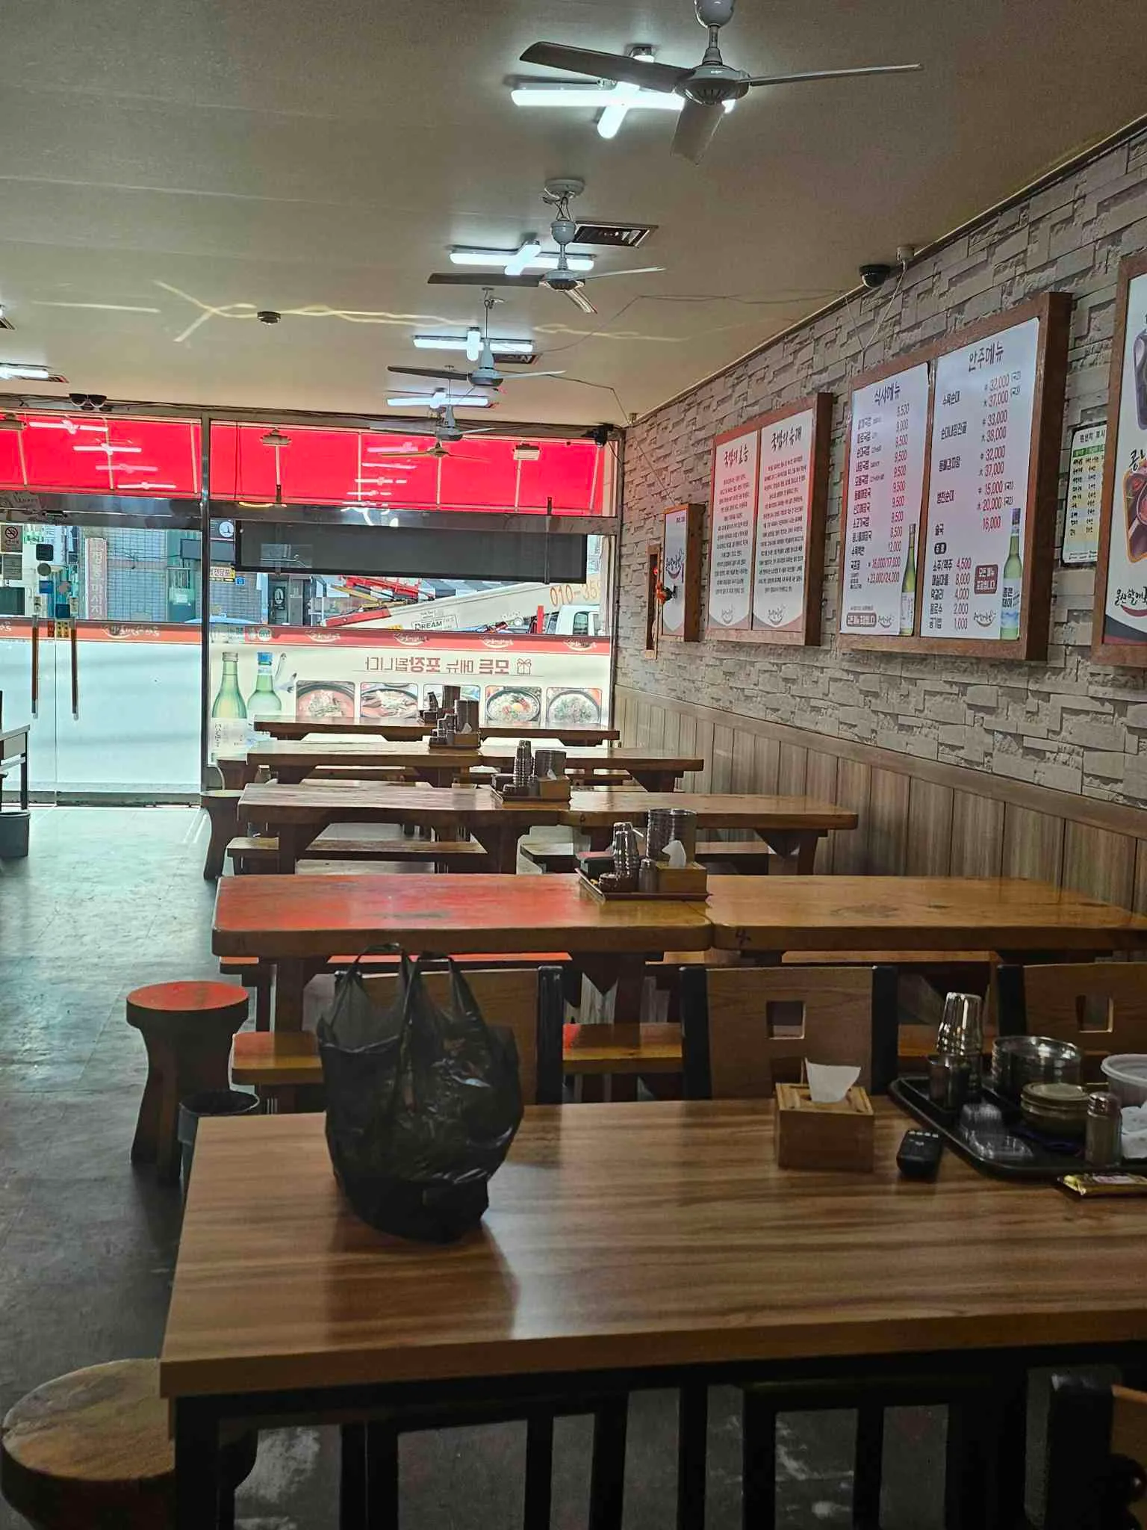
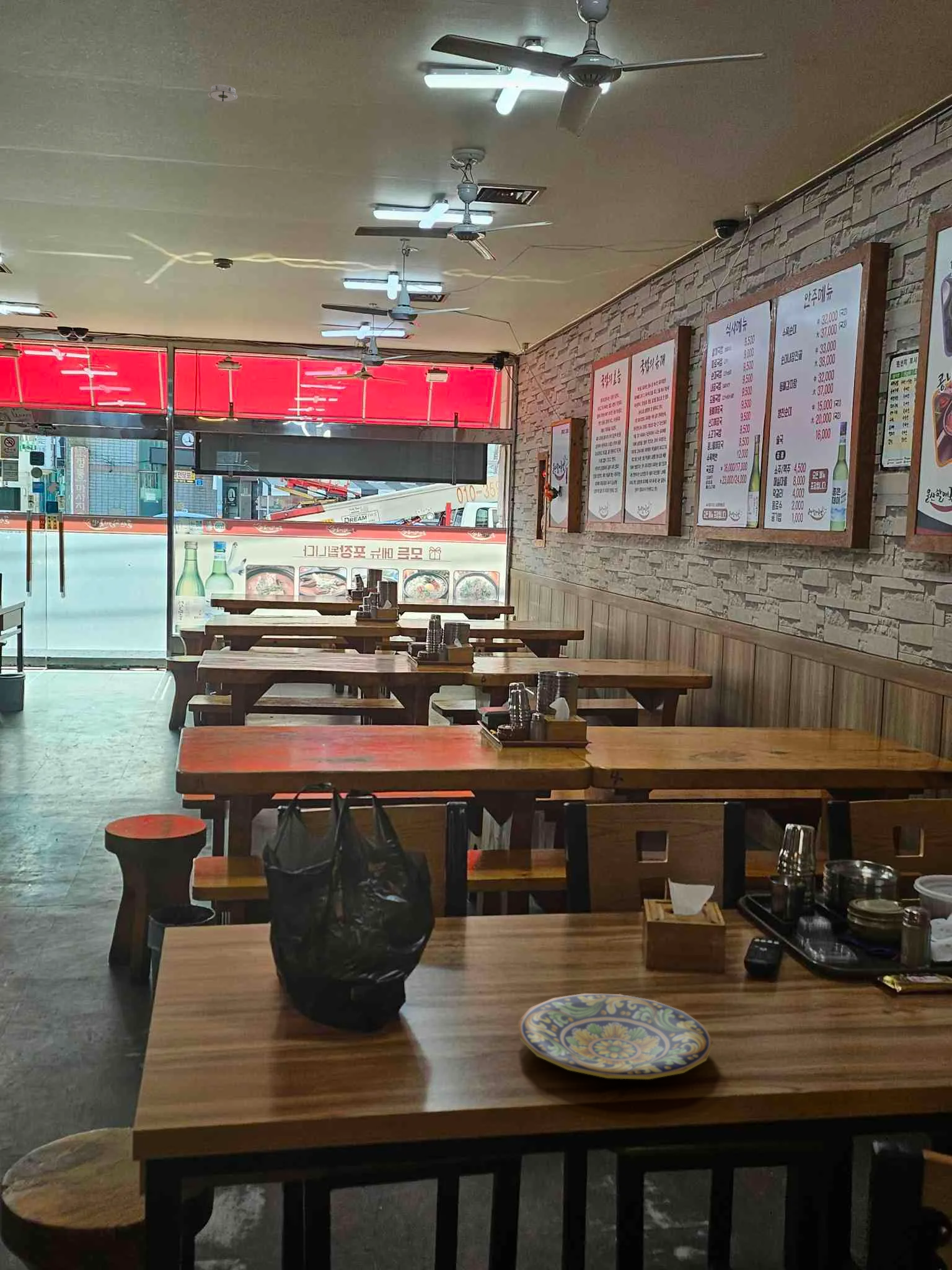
+ plate [518,993,714,1080]
+ smoke detector [206,84,239,102]
